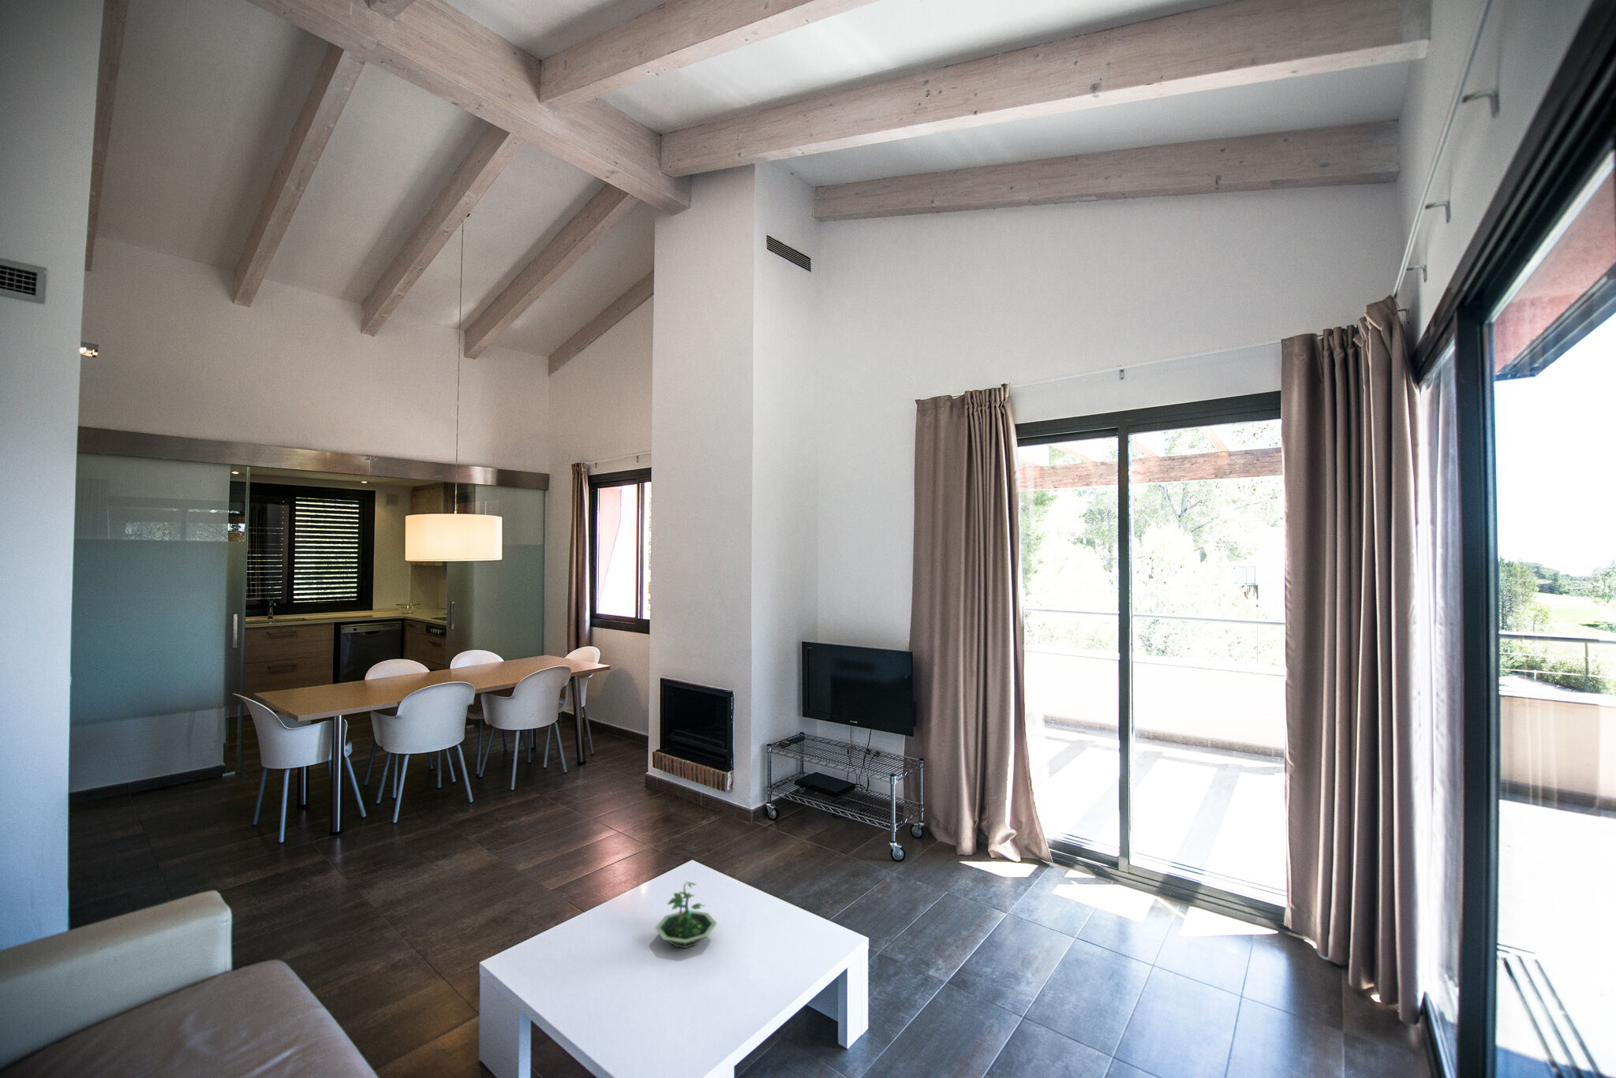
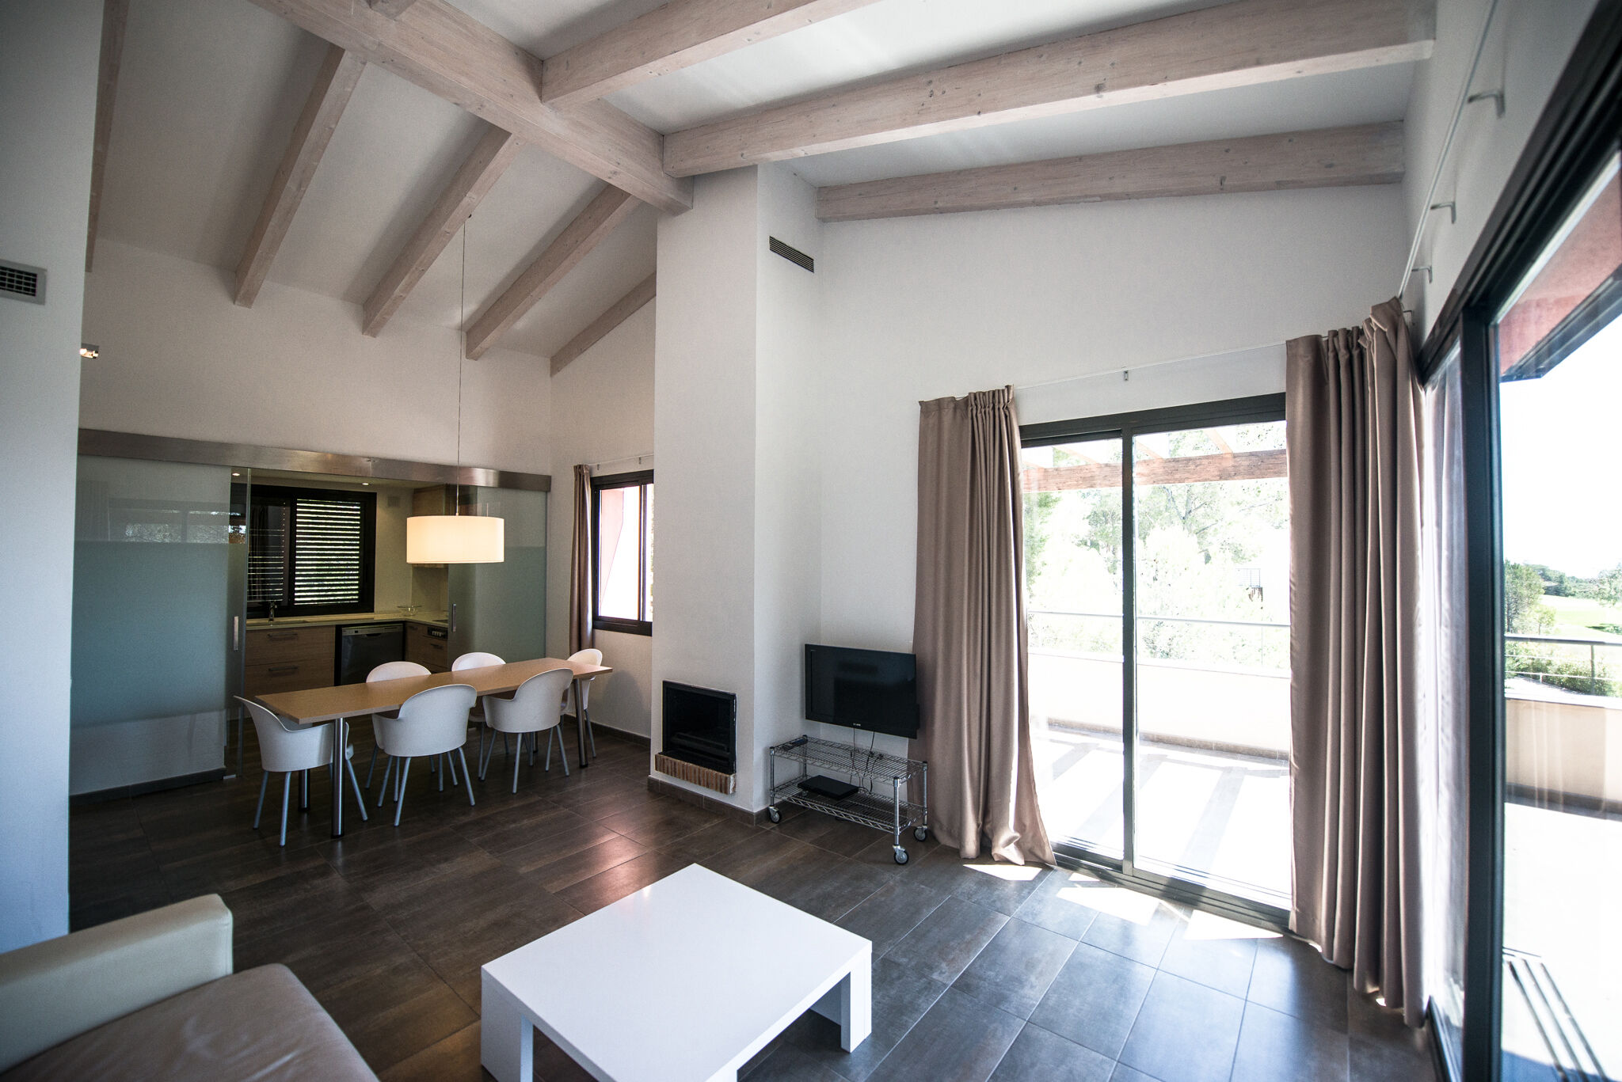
- terrarium [655,881,718,949]
